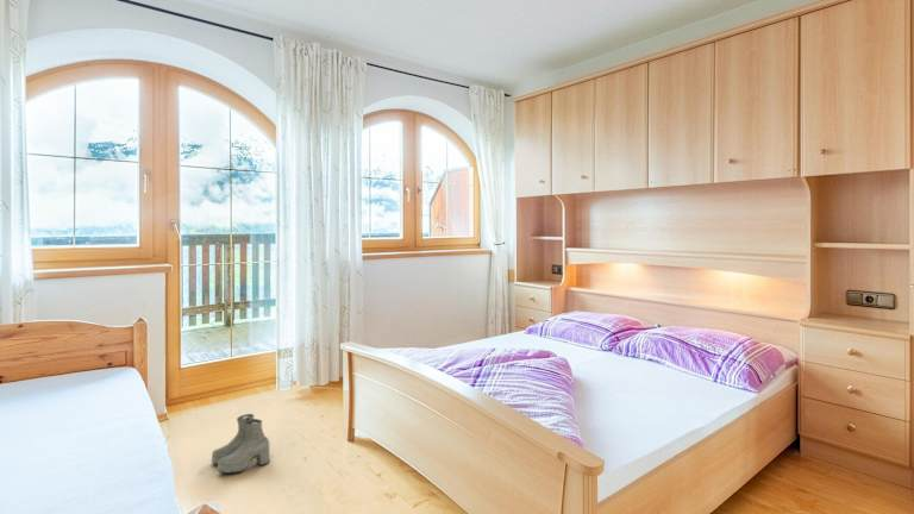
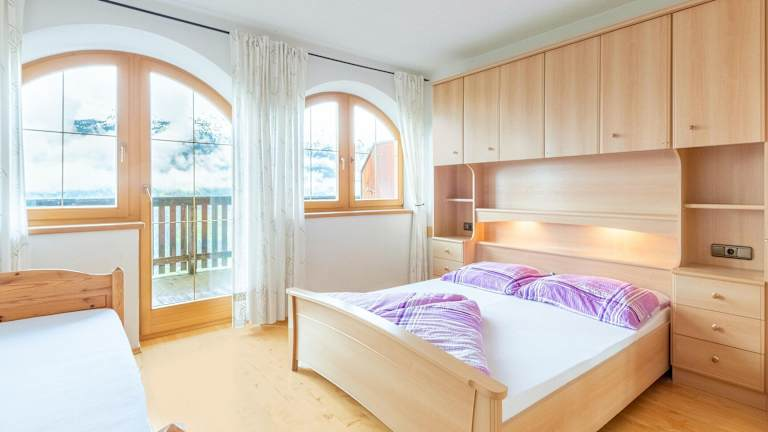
- boots [211,413,271,474]
